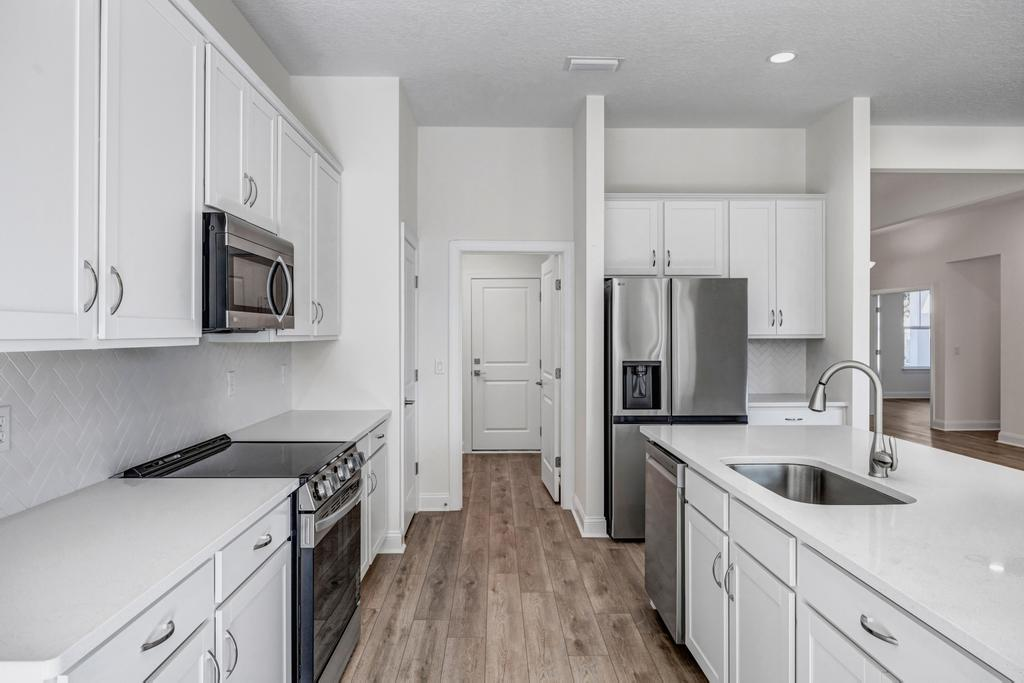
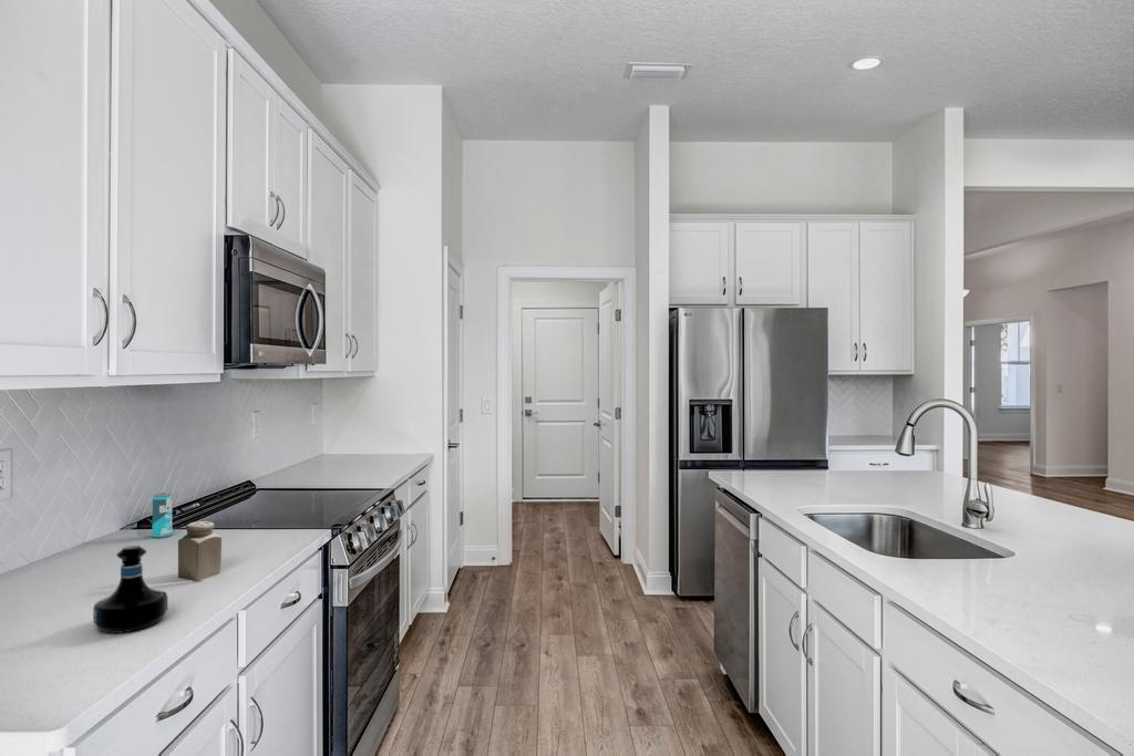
+ salt shaker [177,520,223,582]
+ beverage can [152,491,173,539]
+ tequila bottle [92,545,168,634]
